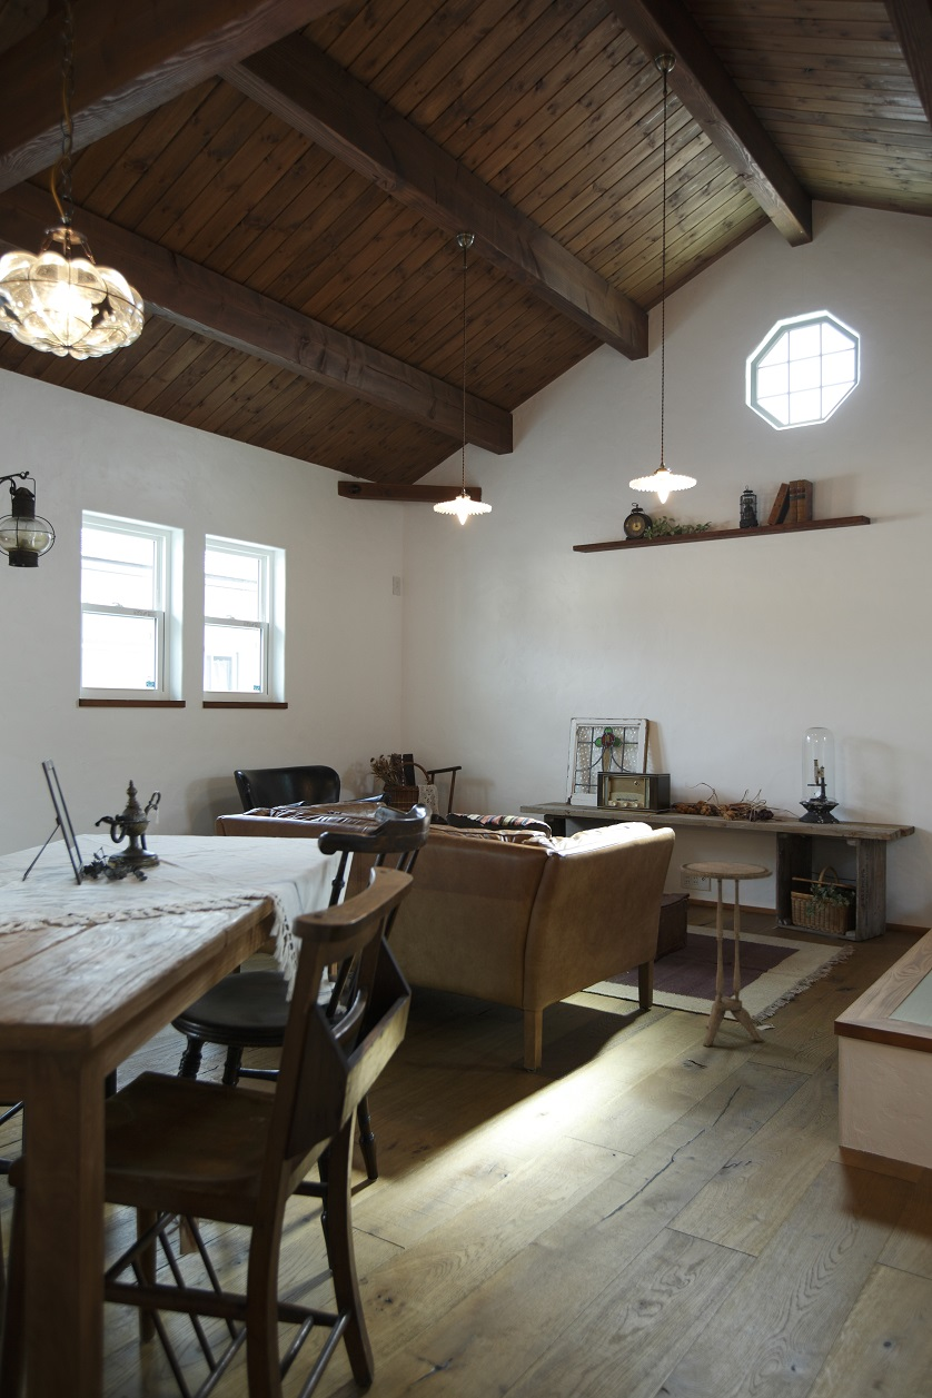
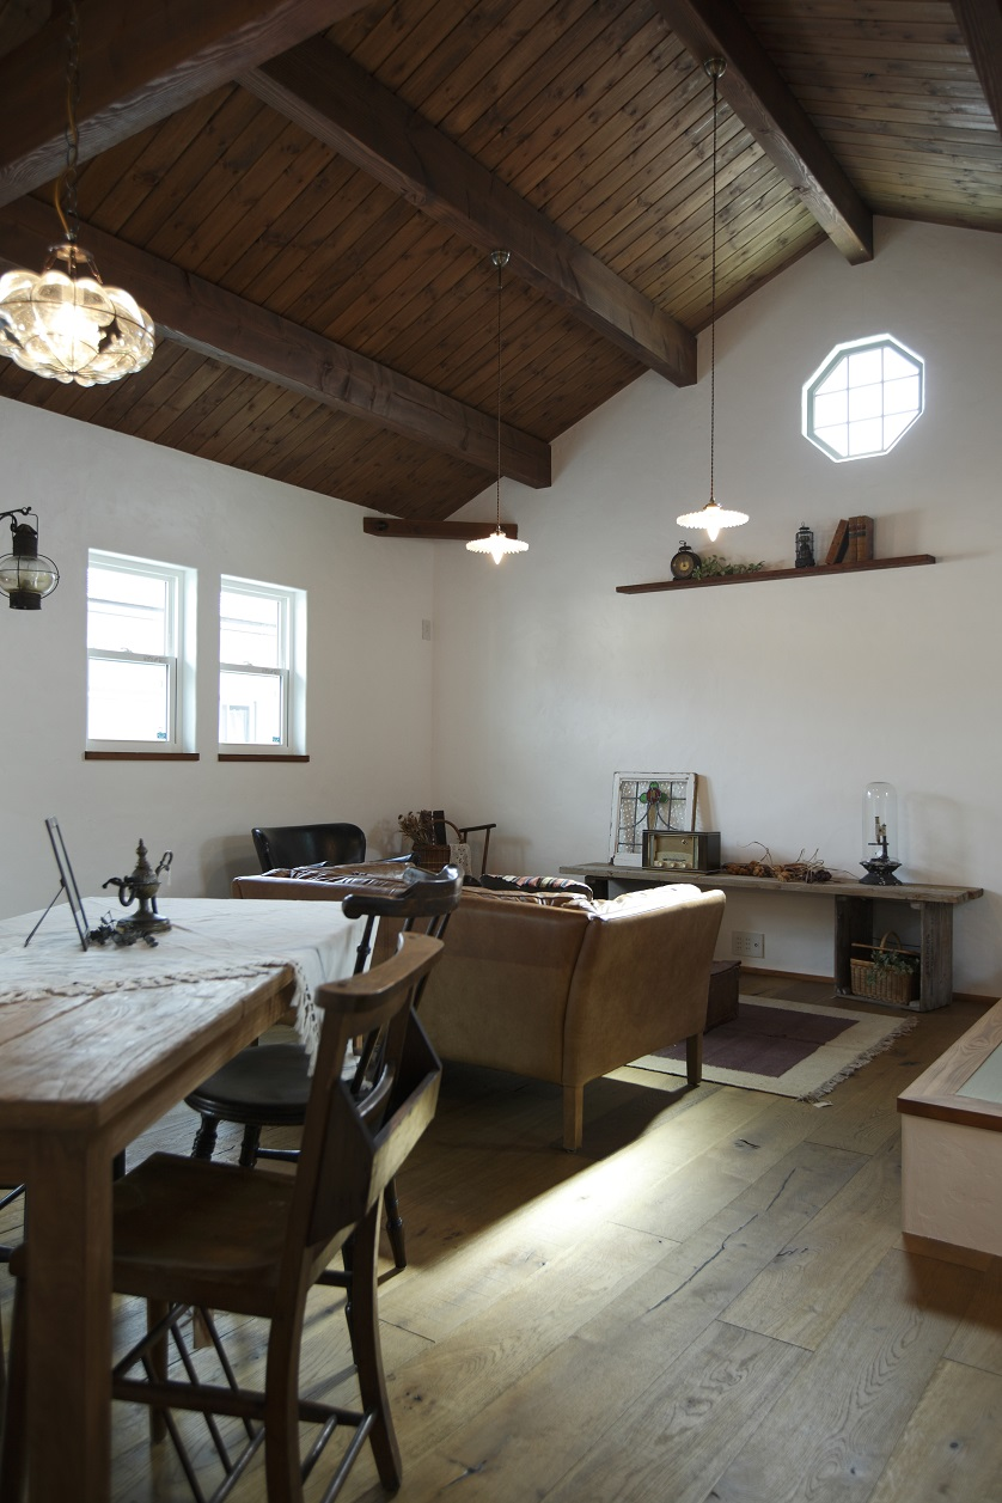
- side table [678,860,774,1048]
